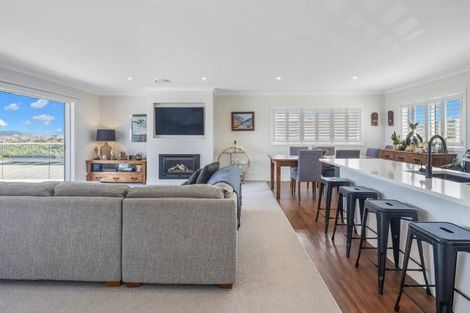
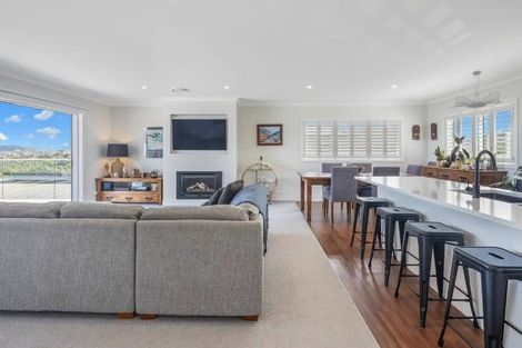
+ ceiling light fixture [451,70,502,110]
